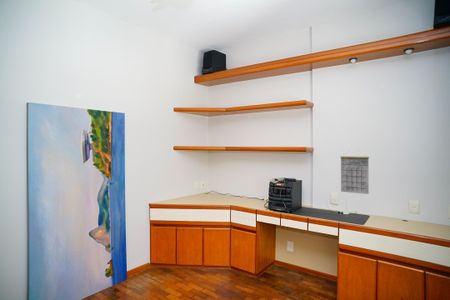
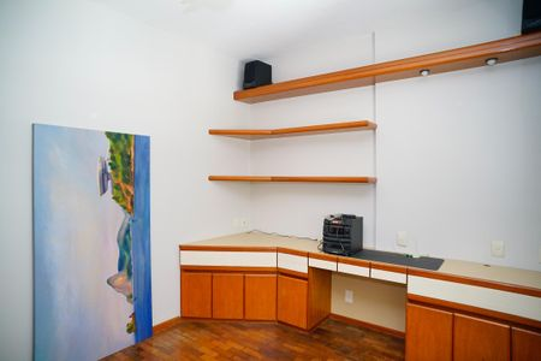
- calendar [340,149,370,195]
